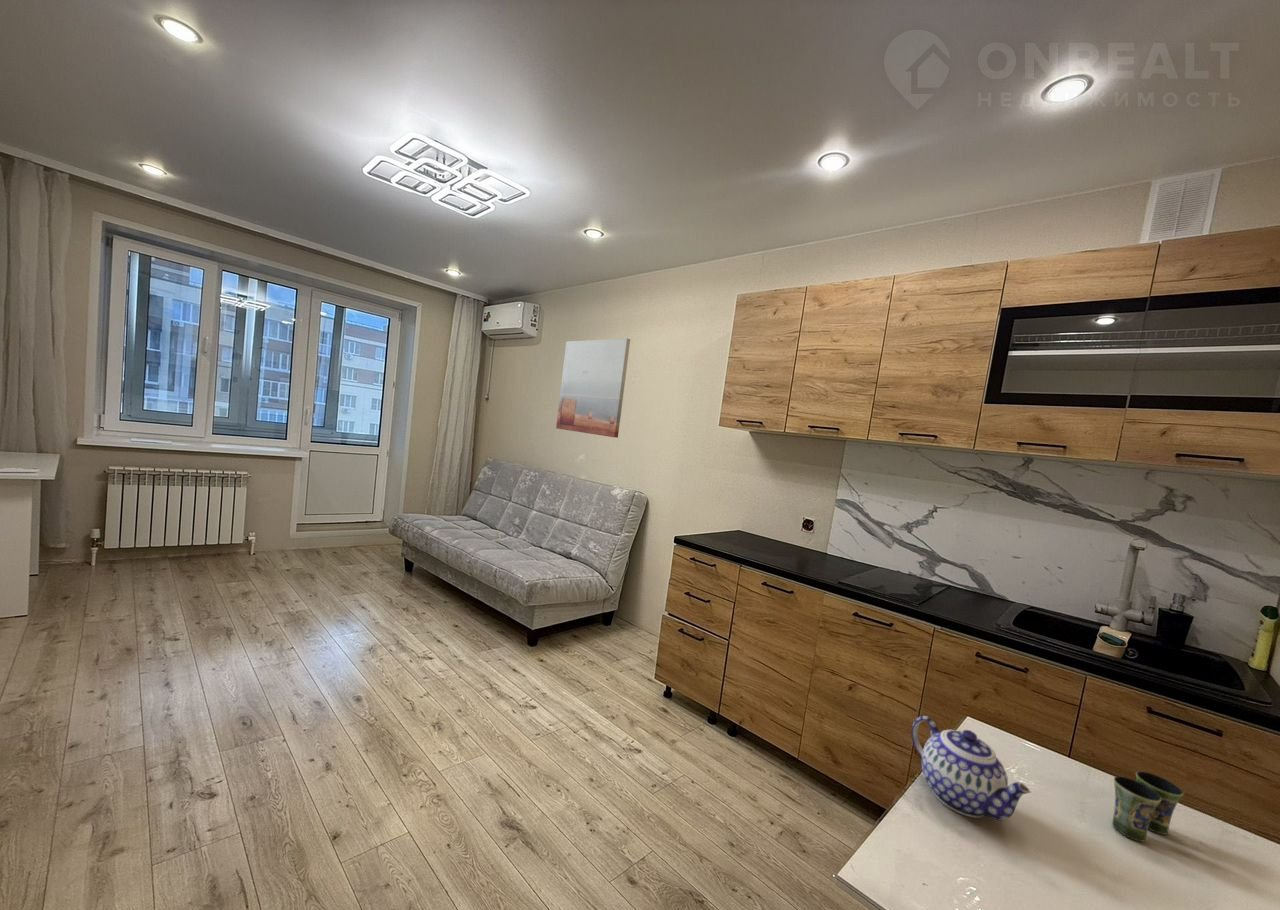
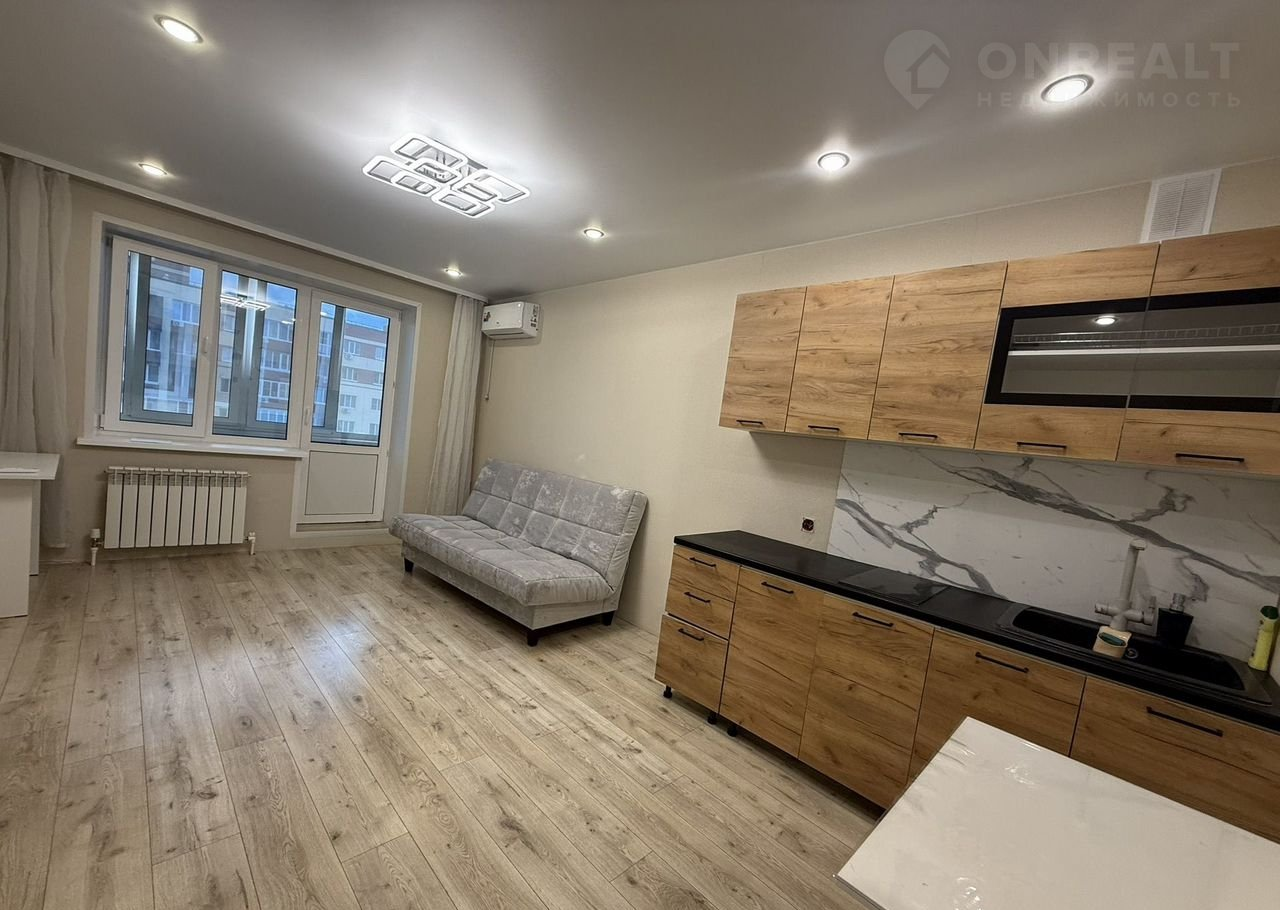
- wall art [555,337,631,438]
- cup [1111,770,1184,843]
- teapot [910,715,1032,822]
